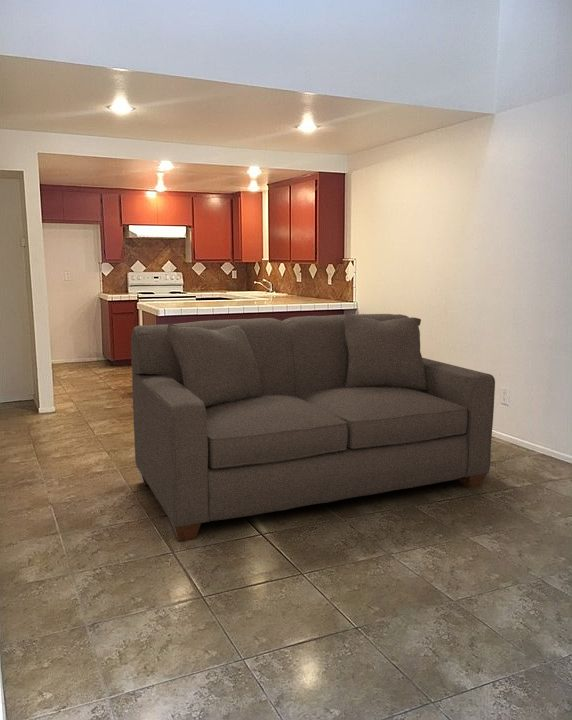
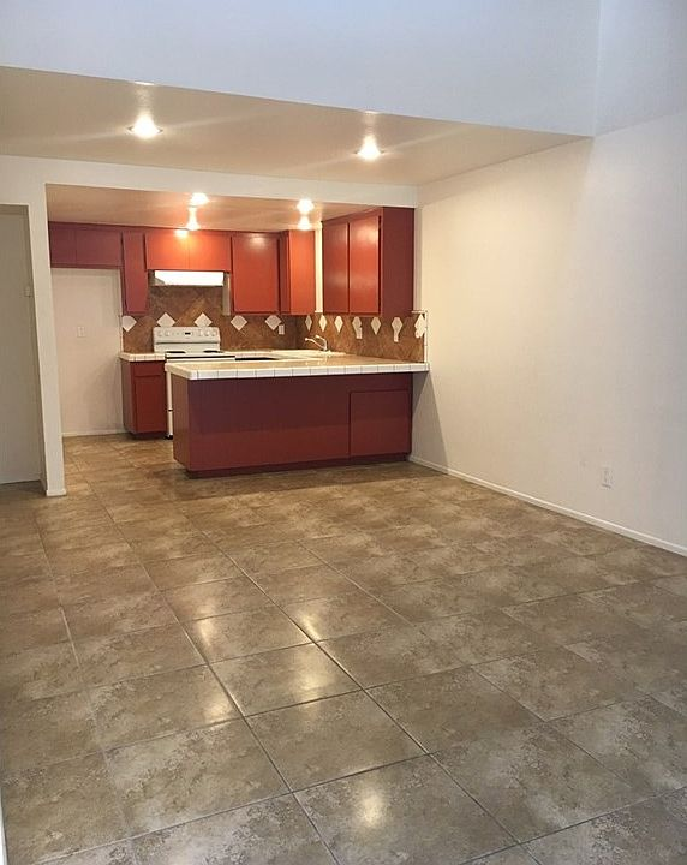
- sofa [130,313,496,543]
